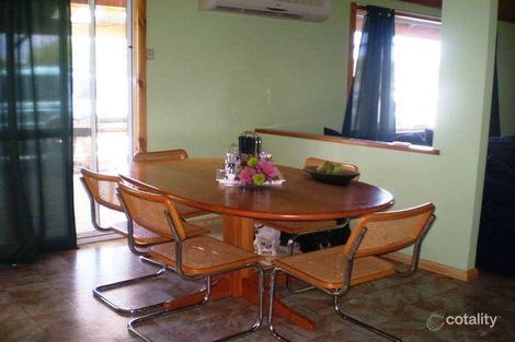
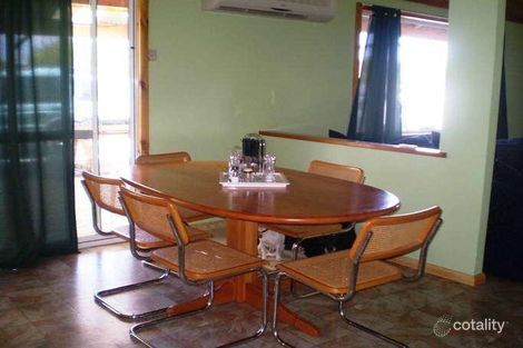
- flower bouquet [232,155,282,188]
- fruit bowl [302,160,360,186]
